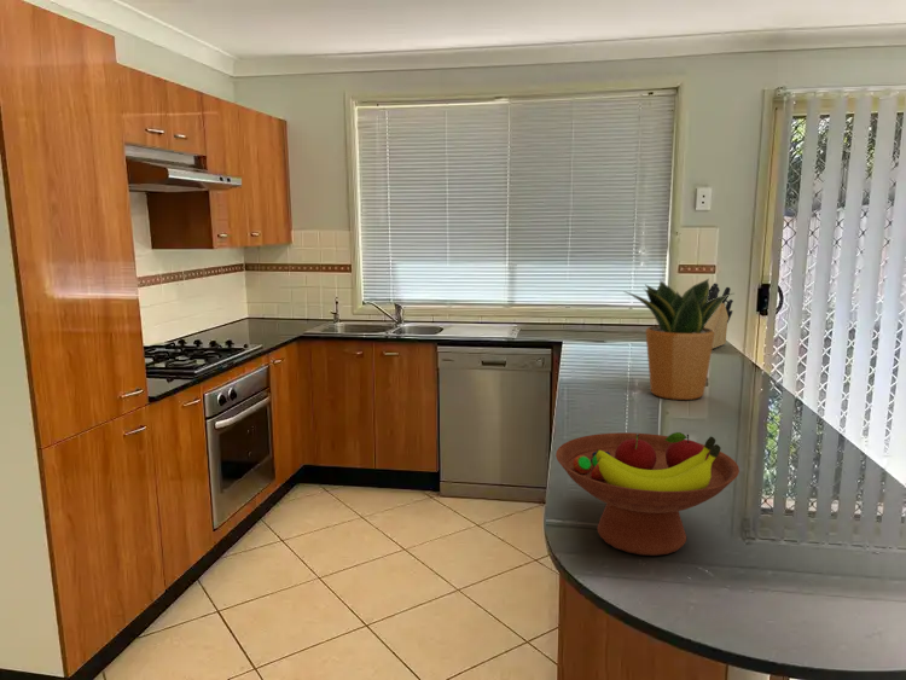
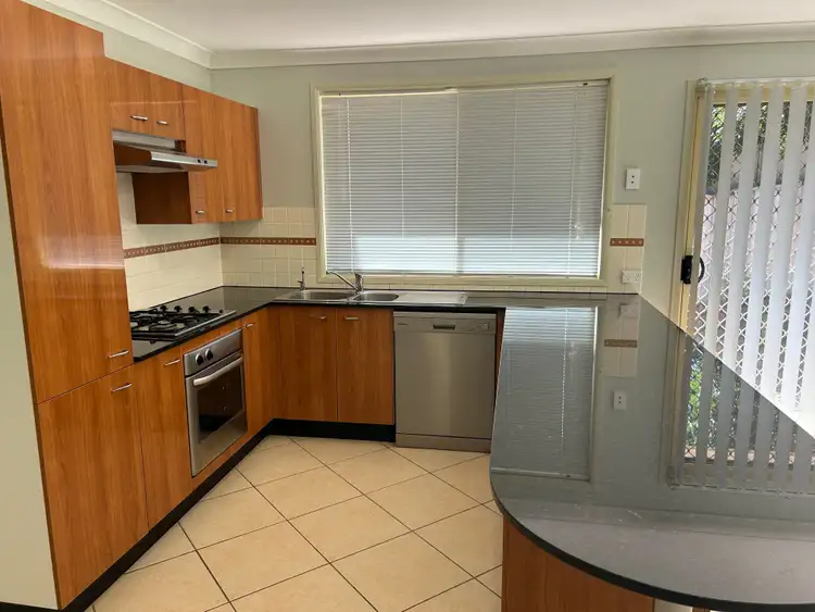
- knife block [704,281,734,349]
- fruit bowl [554,431,741,557]
- potted plant [622,278,734,401]
